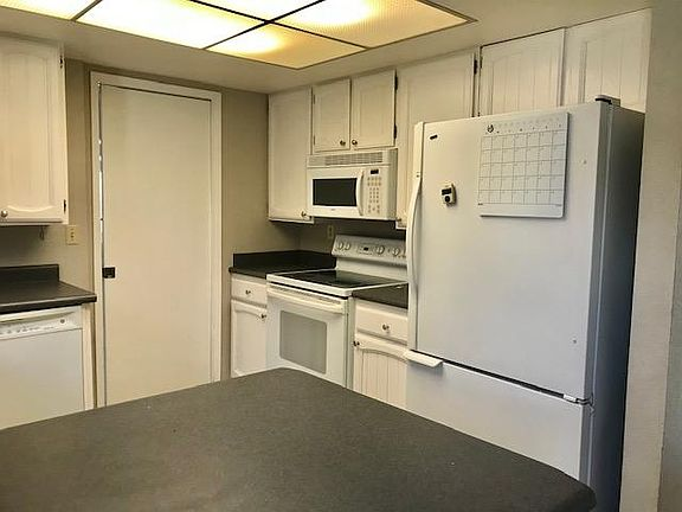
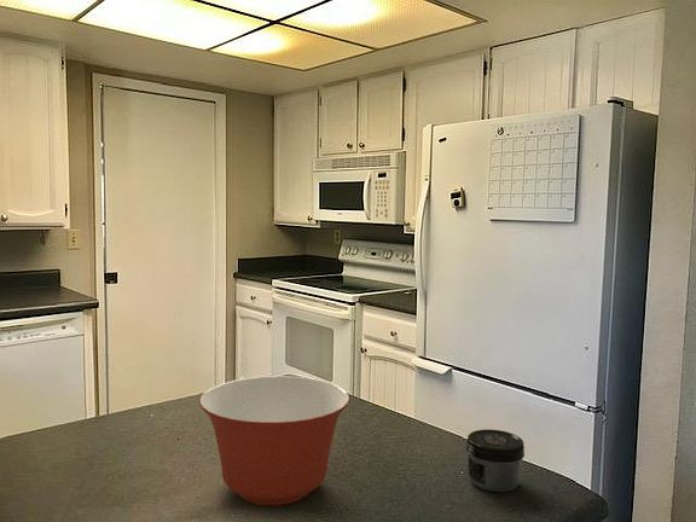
+ jar [465,428,526,493]
+ mixing bowl [198,375,352,506]
